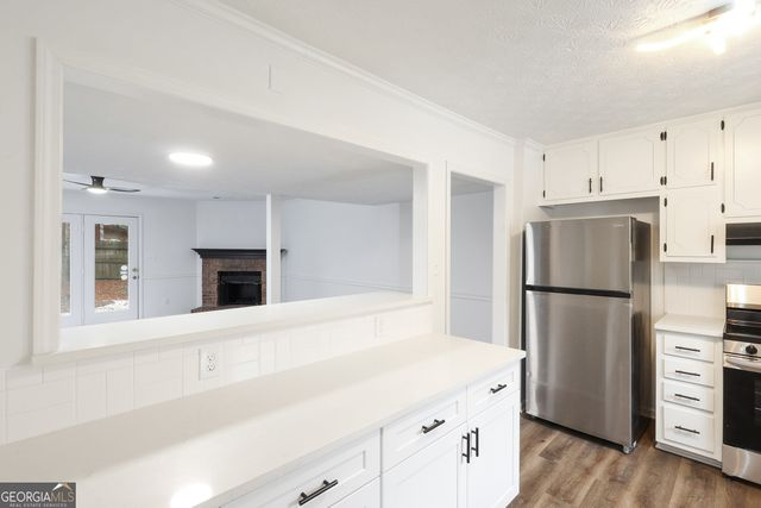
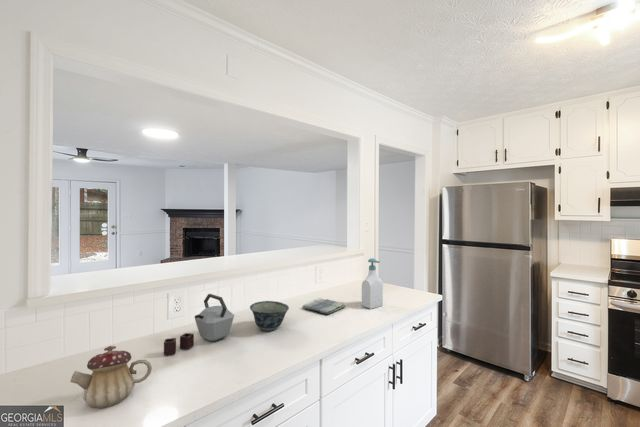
+ kettle [163,293,235,356]
+ soap bottle [361,257,384,310]
+ dish towel [301,297,347,315]
+ bowl [249,300,290,332]
+ teapot [69,345,153,409]
